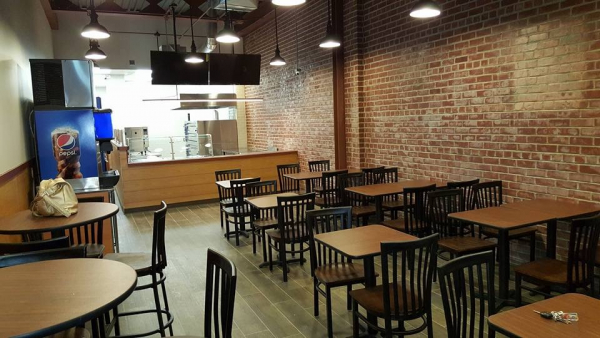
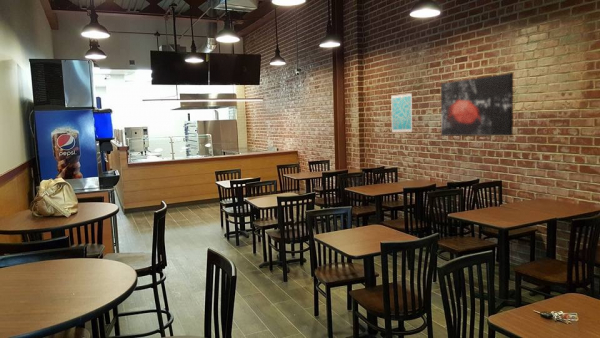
+ wall art [440,72,514,137]
+ wall art [390,92,413,134]
